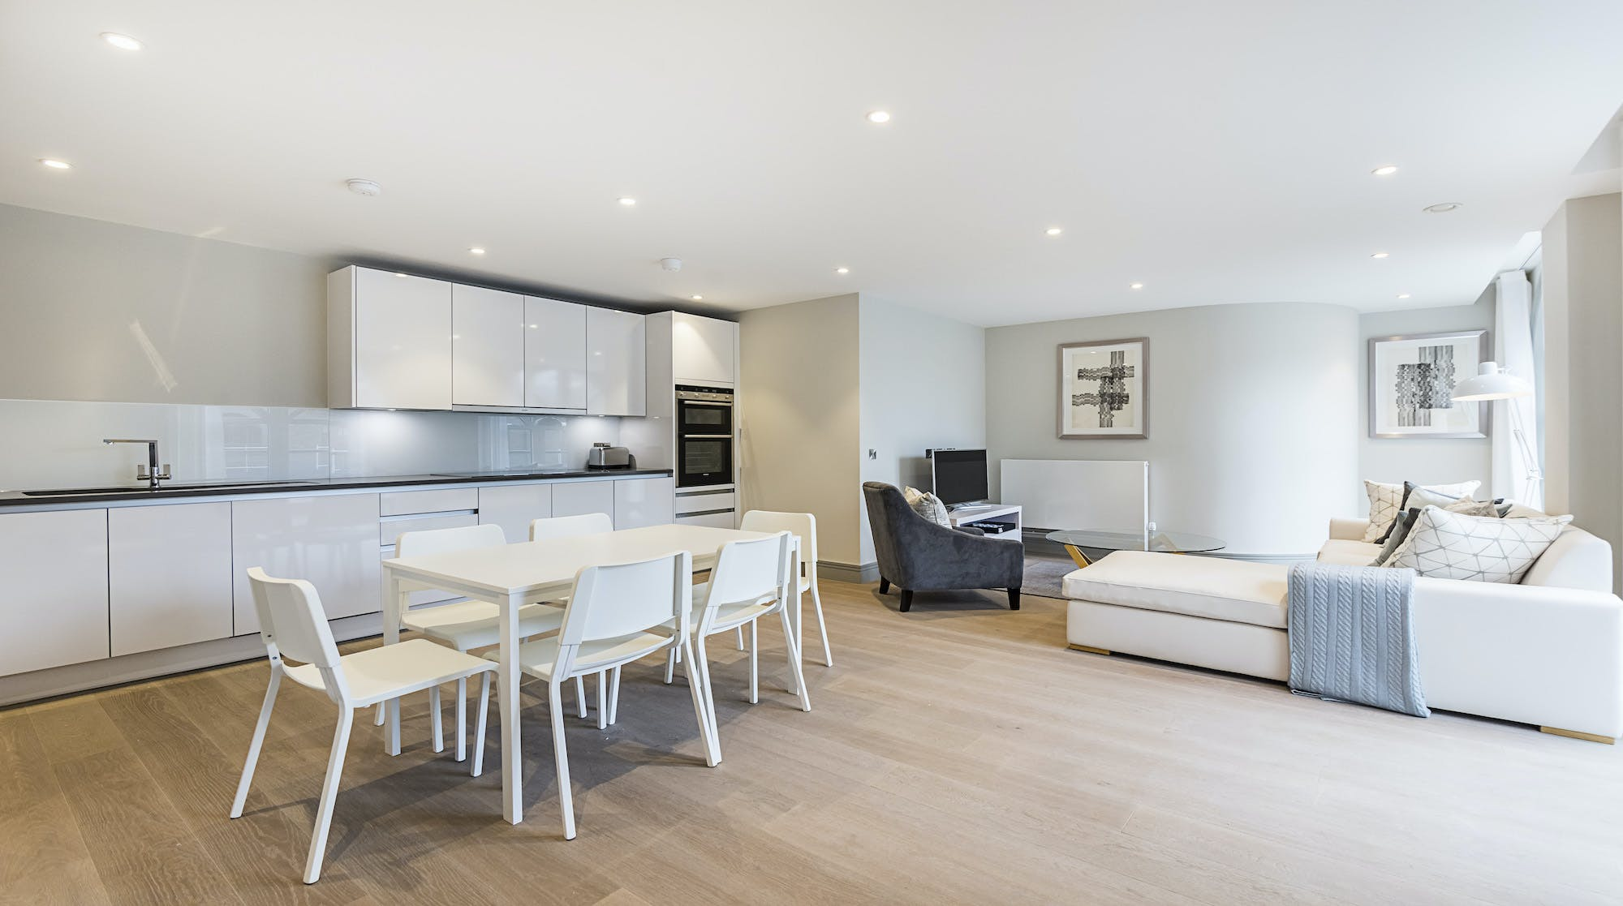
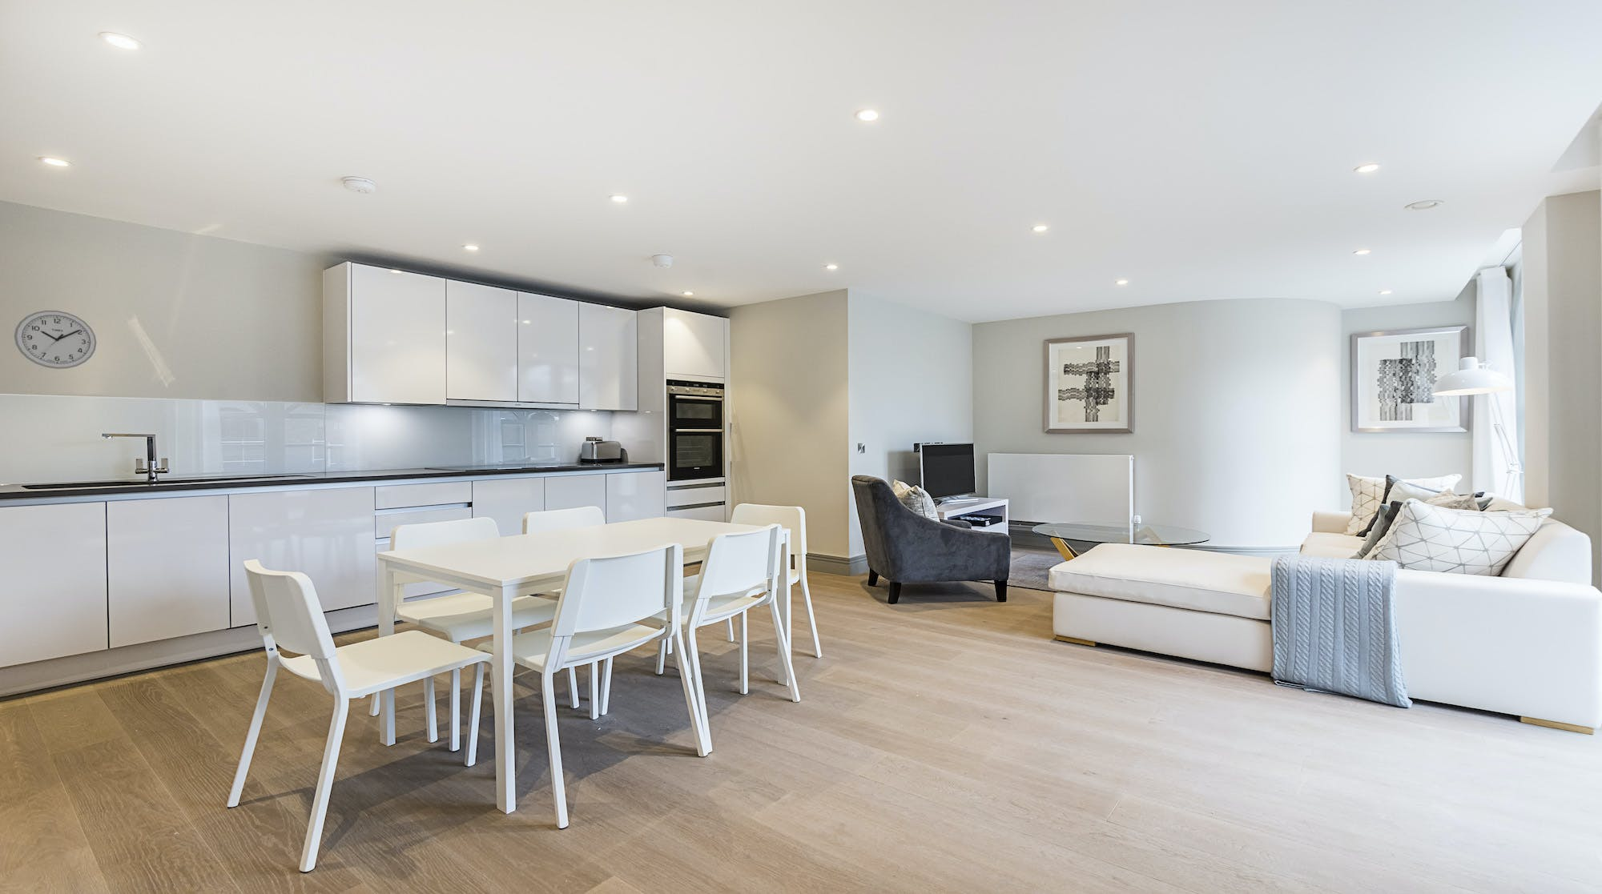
+ wall clock [13,310,98,369]
